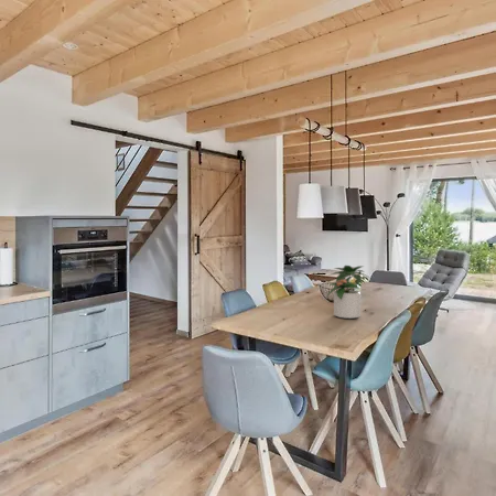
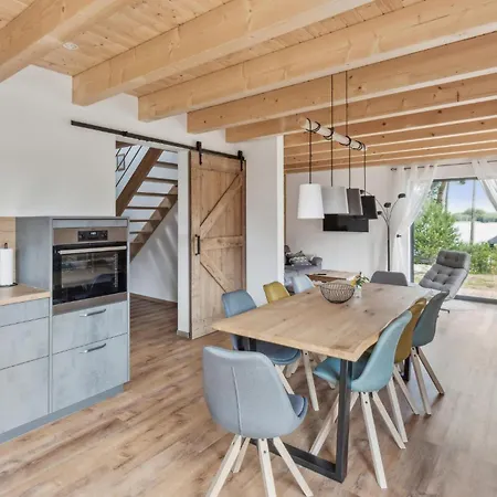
- potted plant [325,265,371,320]
